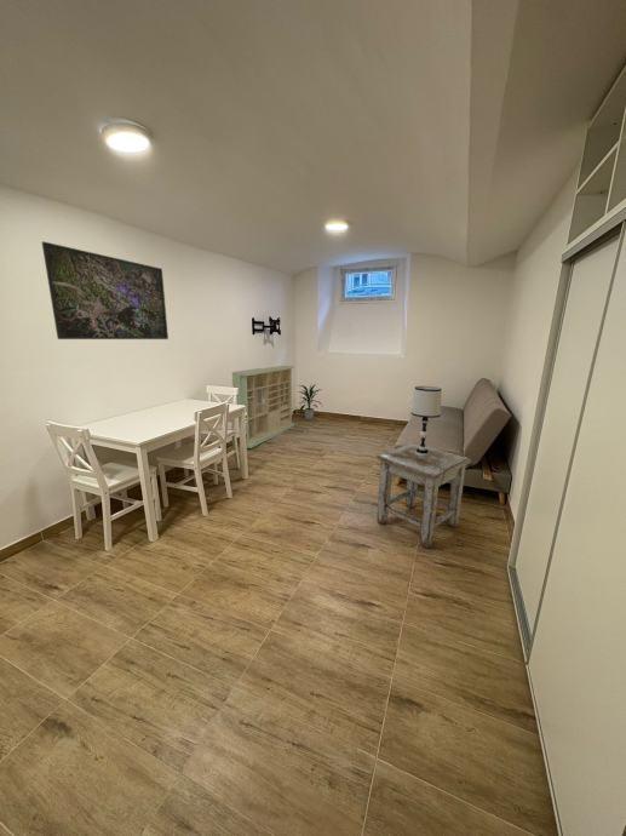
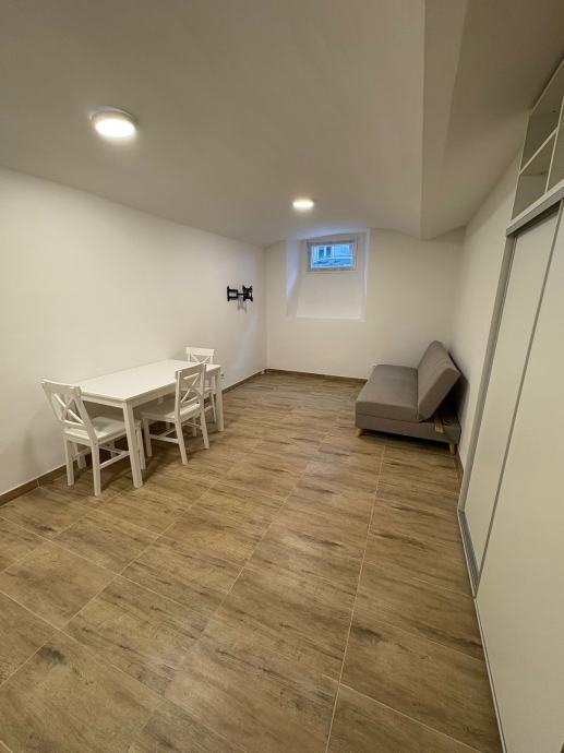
- indoor plant [295,383,325,420]
- stool [375,442,472,549]
- storage cabinet [231,365,295,450]
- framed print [41,241,170,340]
- table lamp [410,385,443,457]
